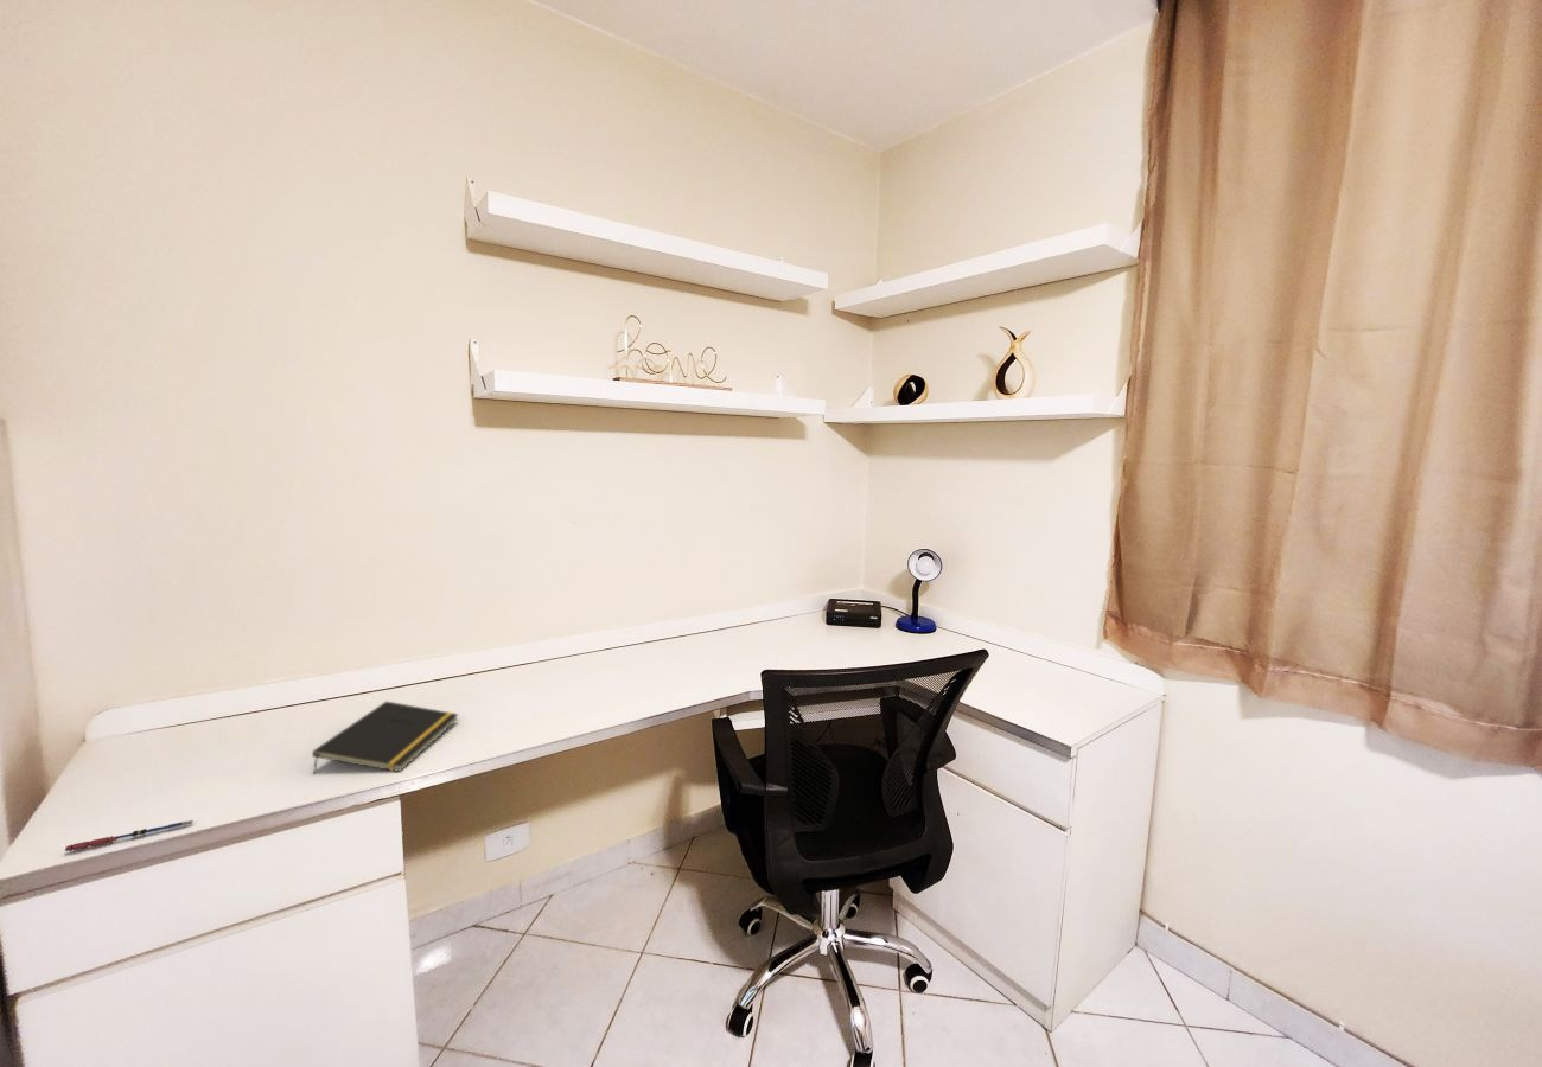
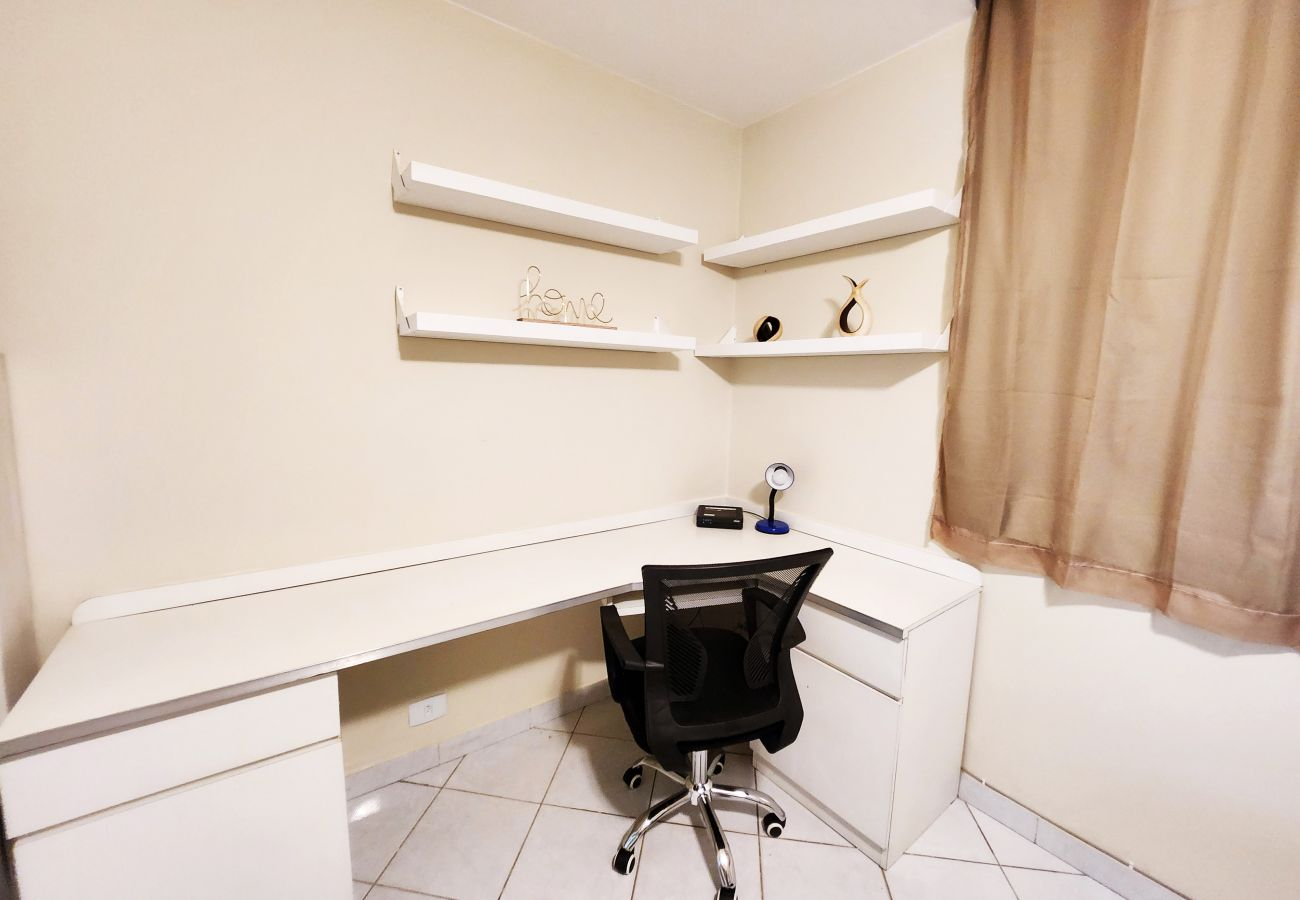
- pen [64,819,193,852]
- notepad [311,701,459,774]
